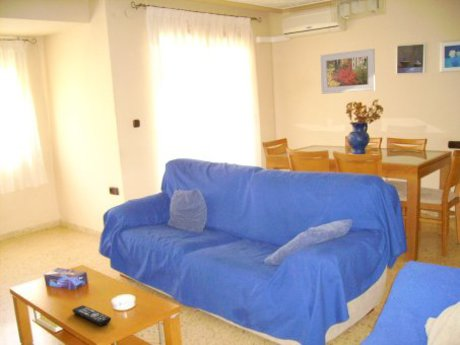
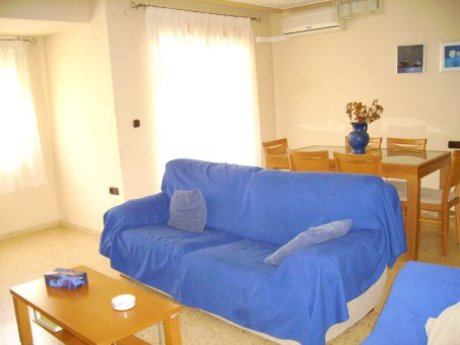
- remote control [71,304,112,327]
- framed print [319,48,376,95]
